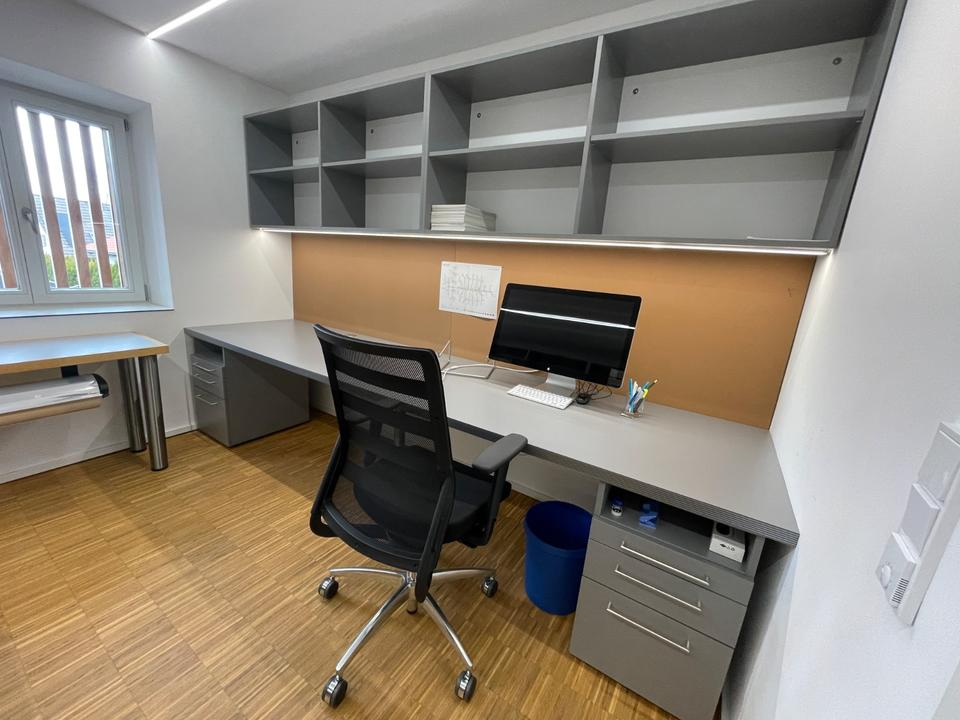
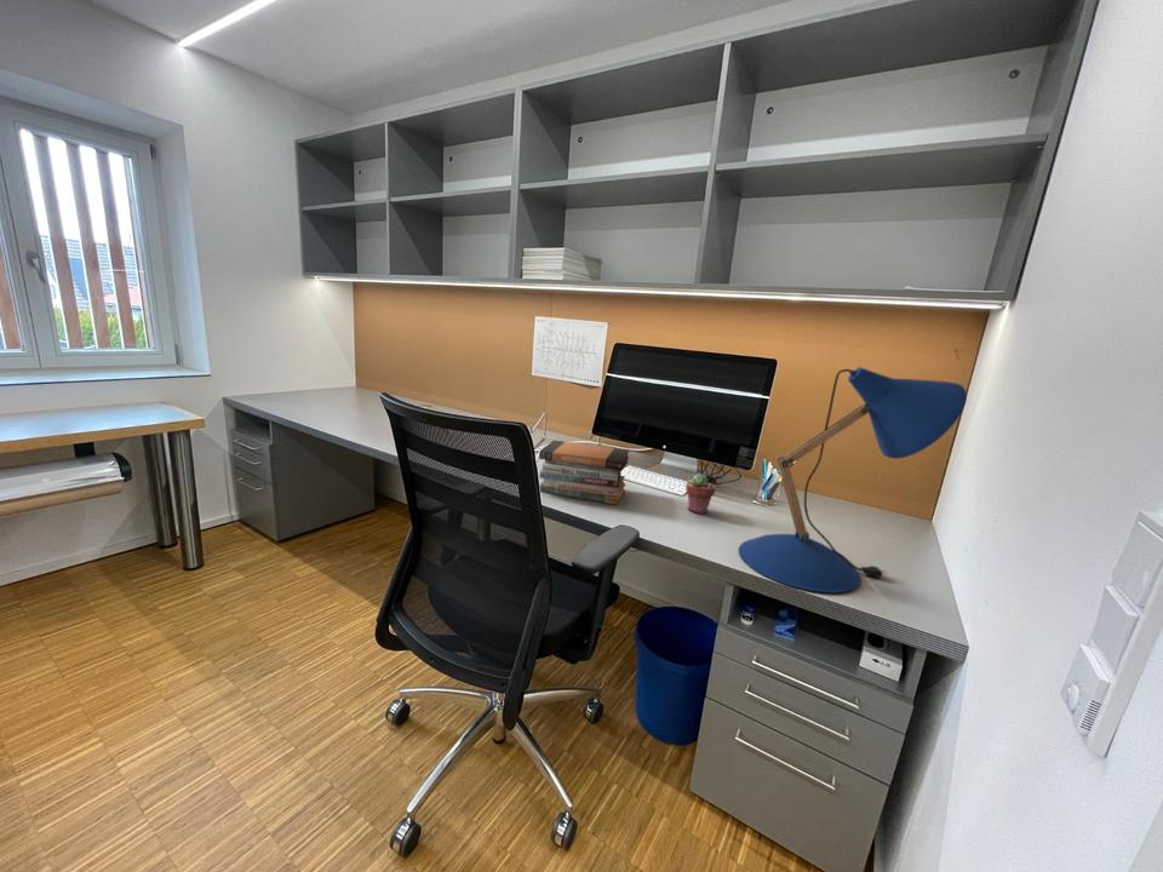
+ desk lamp [738,366,968,593]
+ potted succulent [684,472,716,515]
+ book stack [538,440,630,506]
